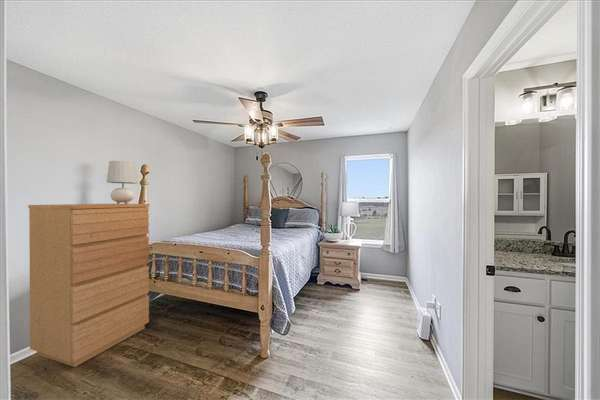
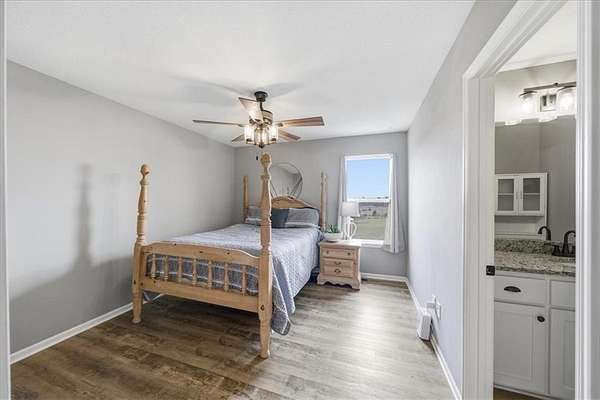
- table lamp [106,160,139,204]
- dresser [27,203,150,368]
